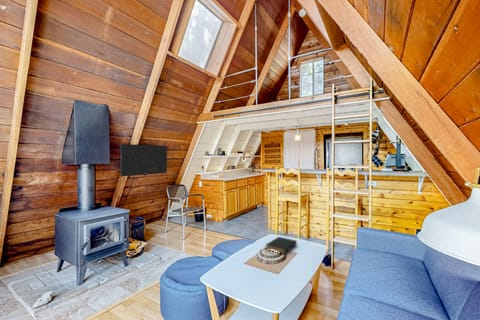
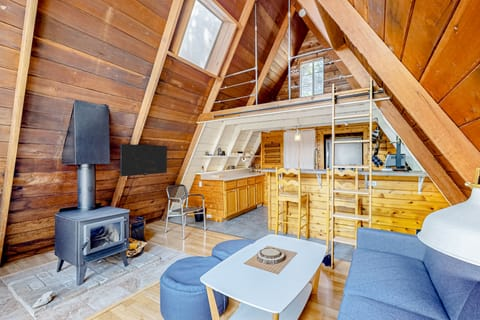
- hardback book [265,236,298,255]
